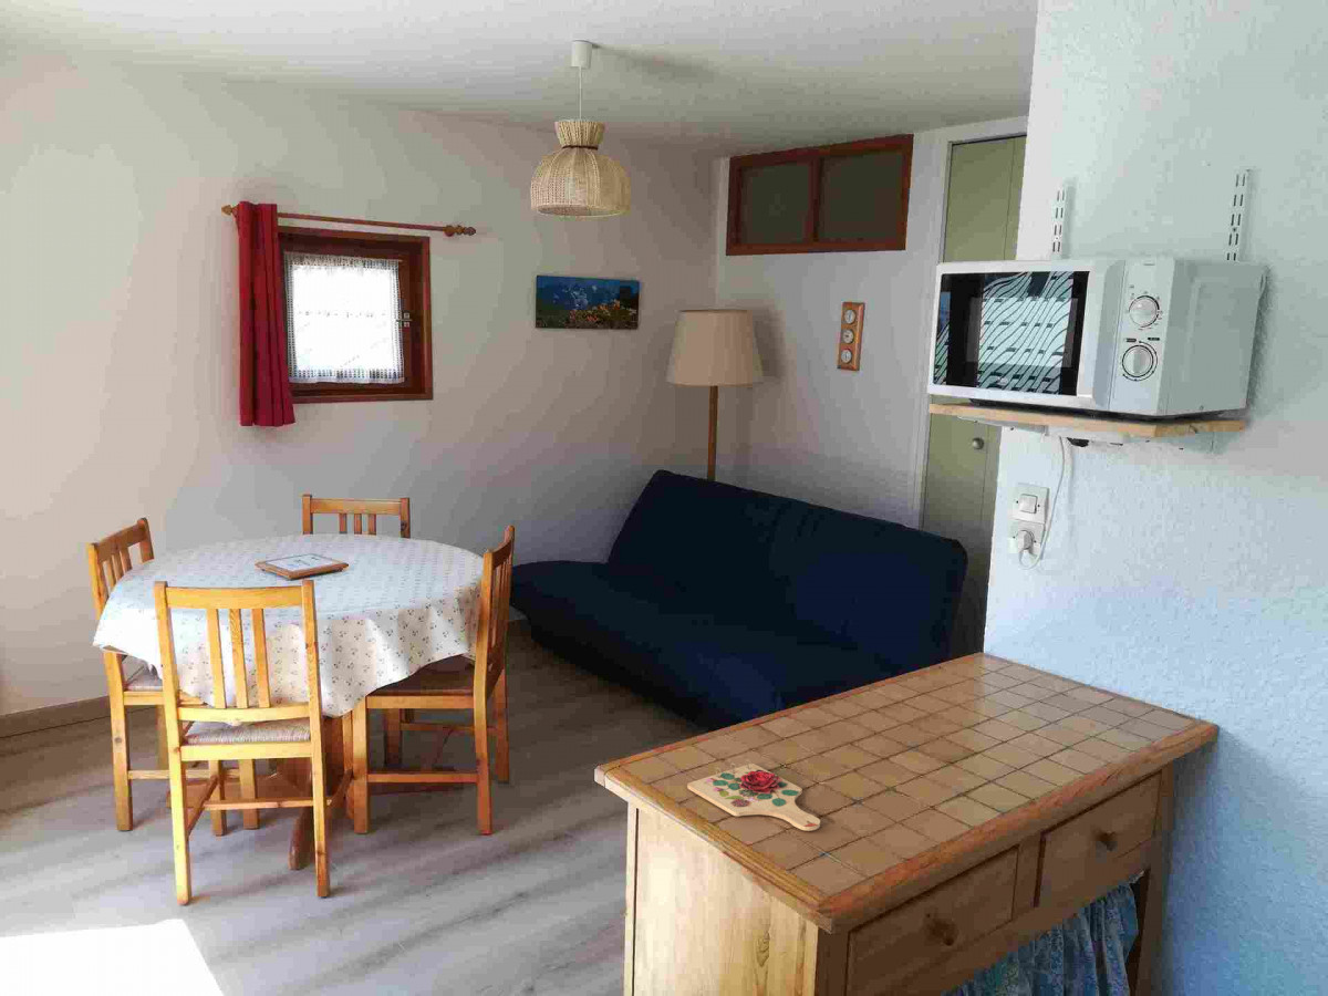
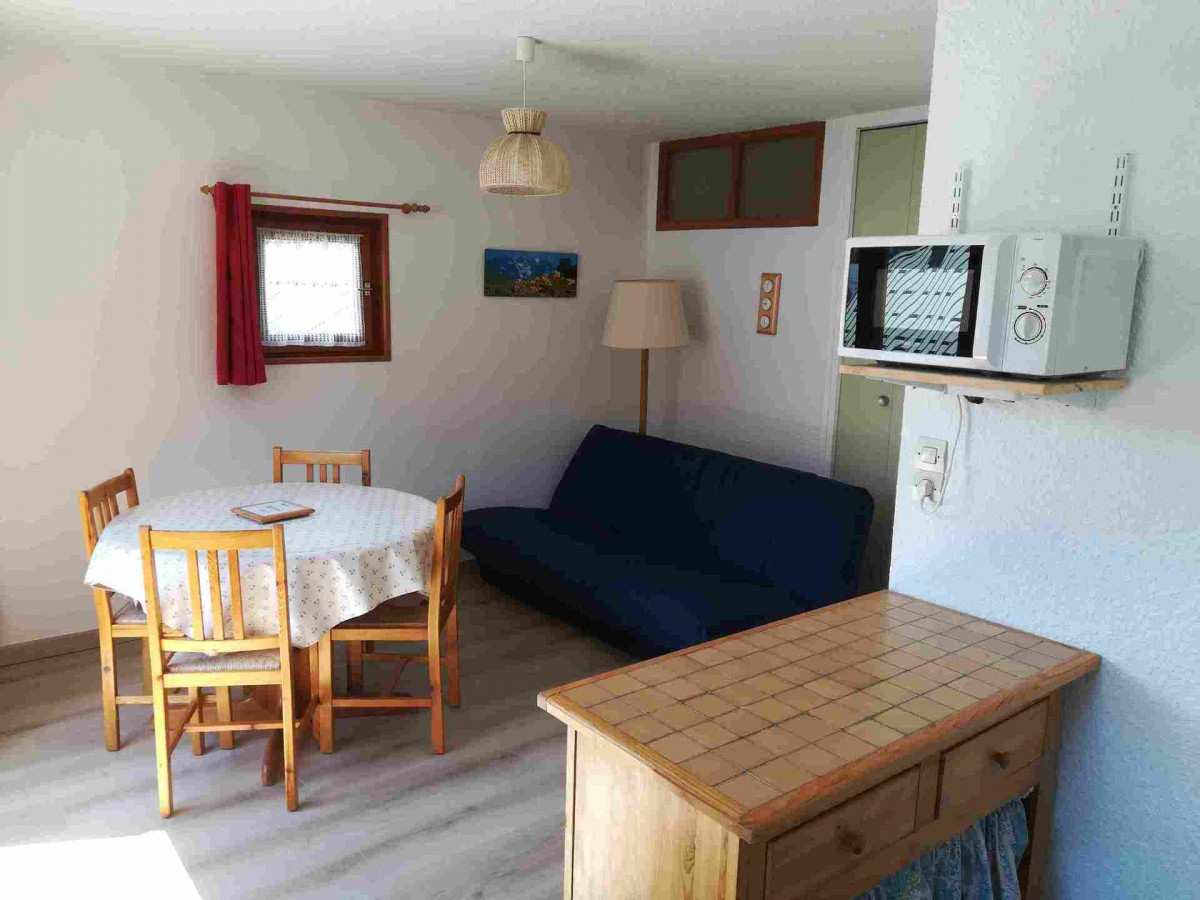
- cutting board [686,758,821,832]
